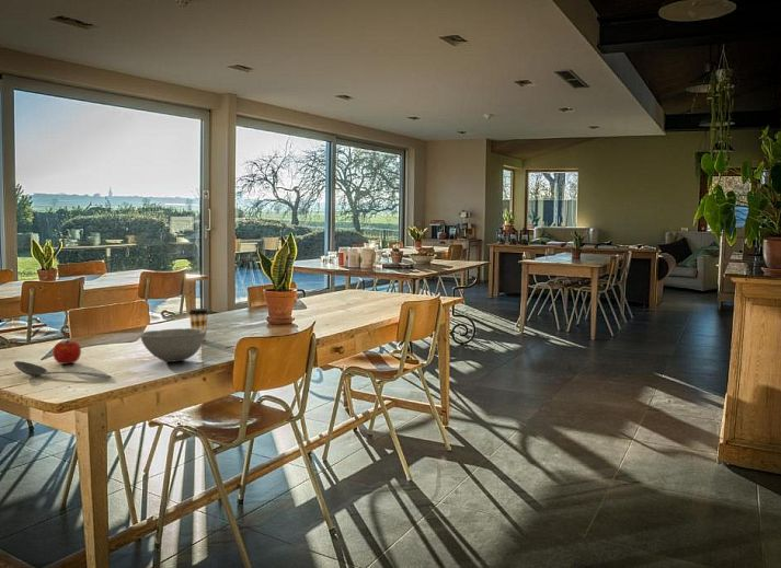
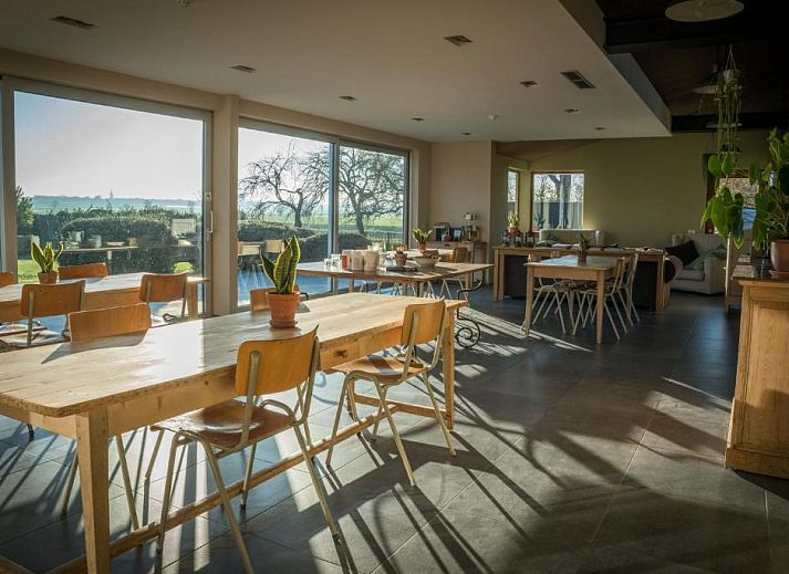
- coffee cup [187,308,209,341]
- fruit [51,337,82,366]
- bowl [139,327,207,363]
- stirrer [13,360,113,380]
